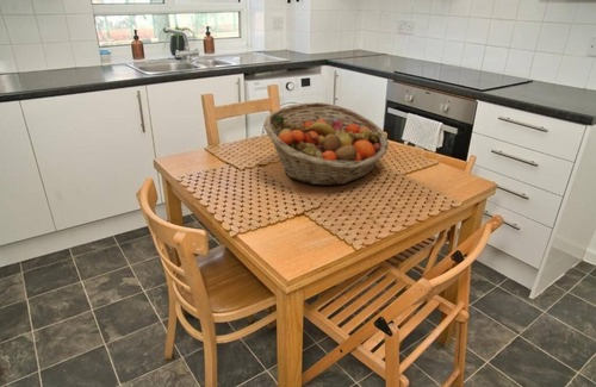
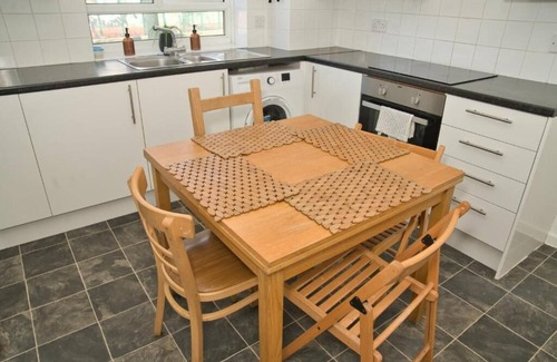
- fruit basket [262,101,390,187]
